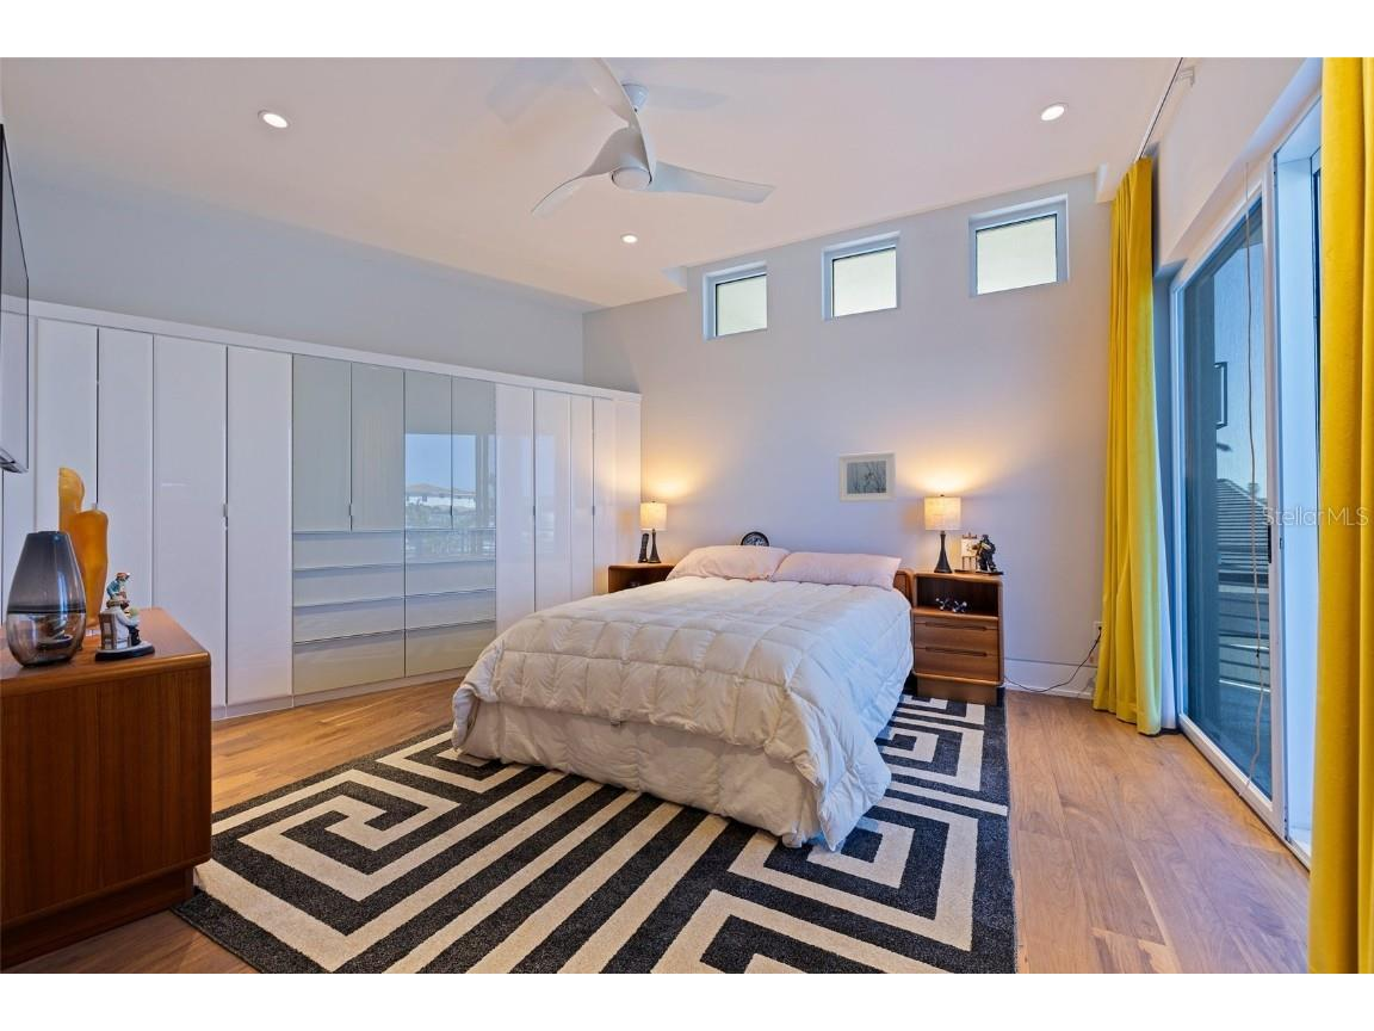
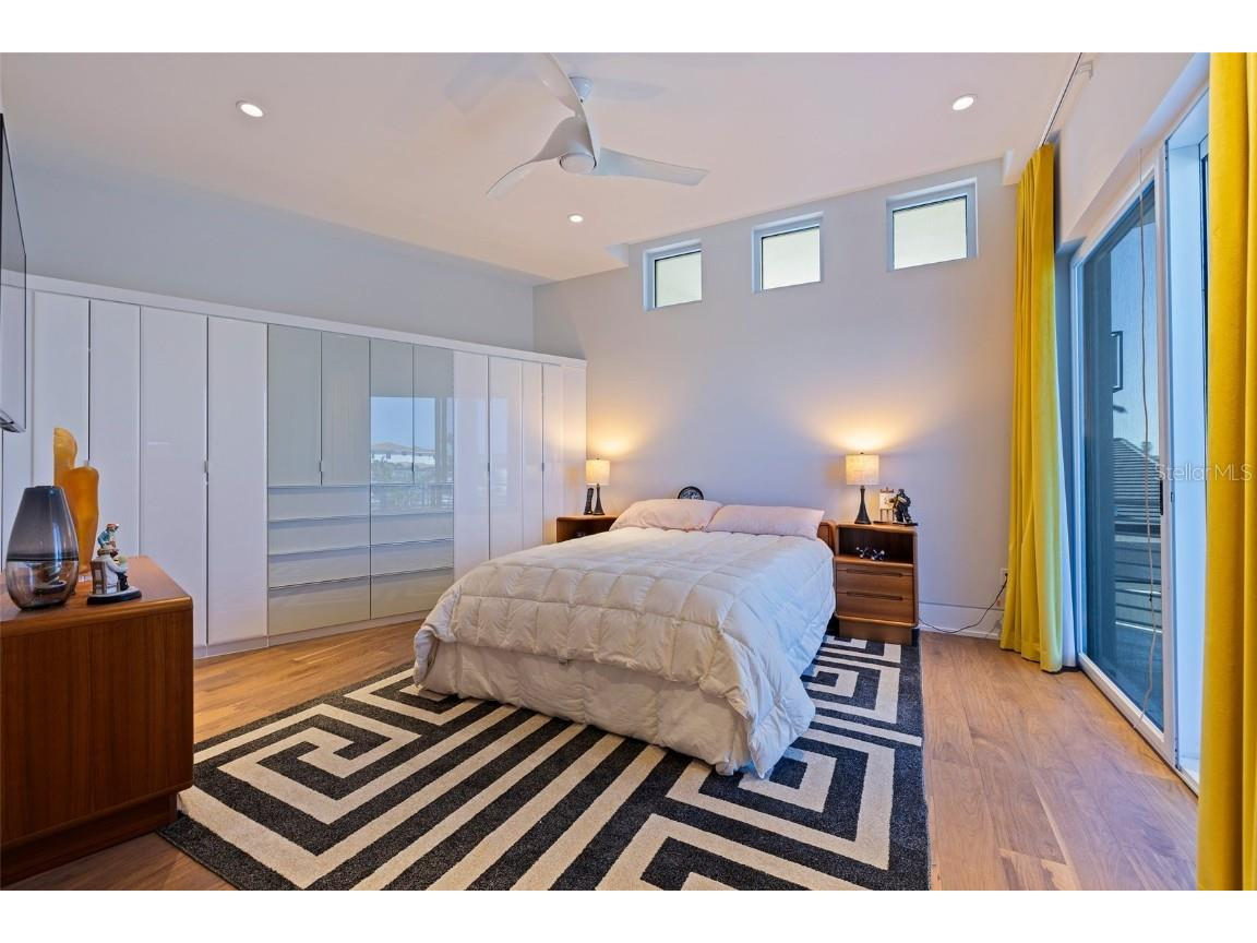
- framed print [837,450,897,504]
